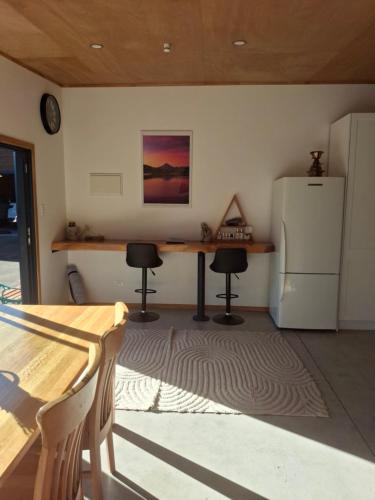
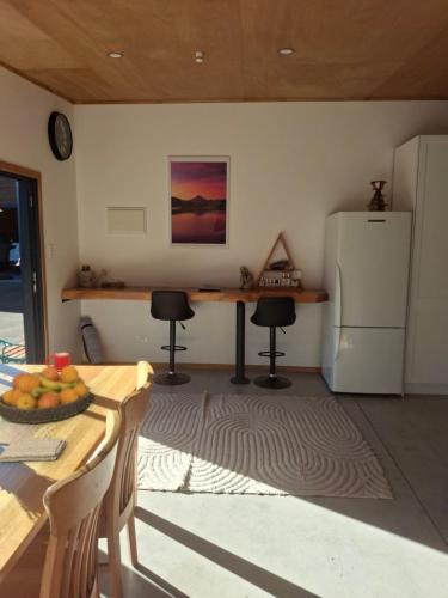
+ washcloth [0,435,67,463]
+ fruit bowl [0,365,91,425]
+ mug [44,350,72,372]
